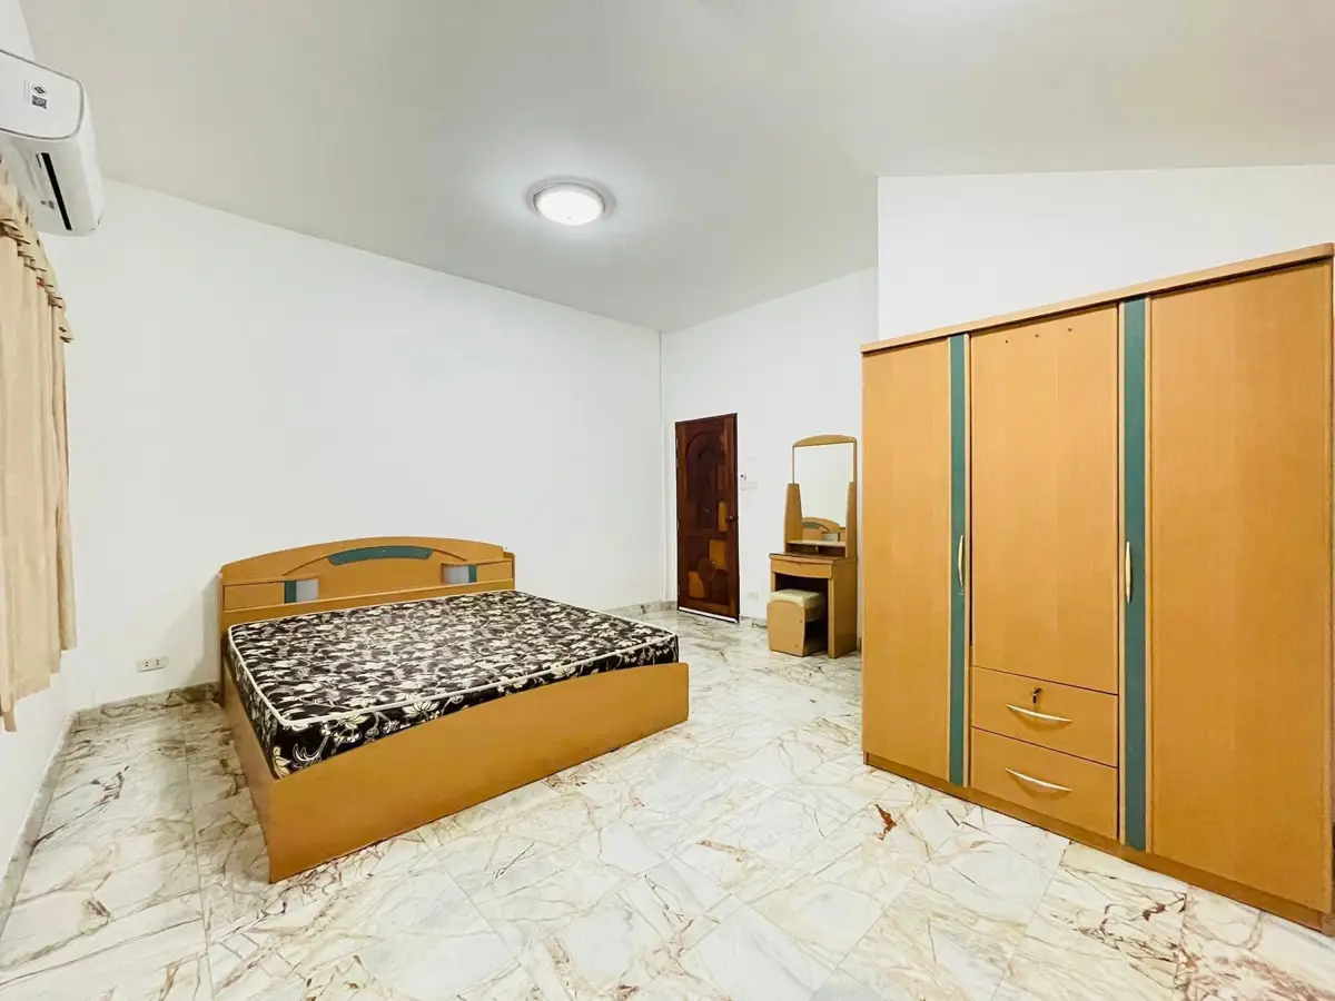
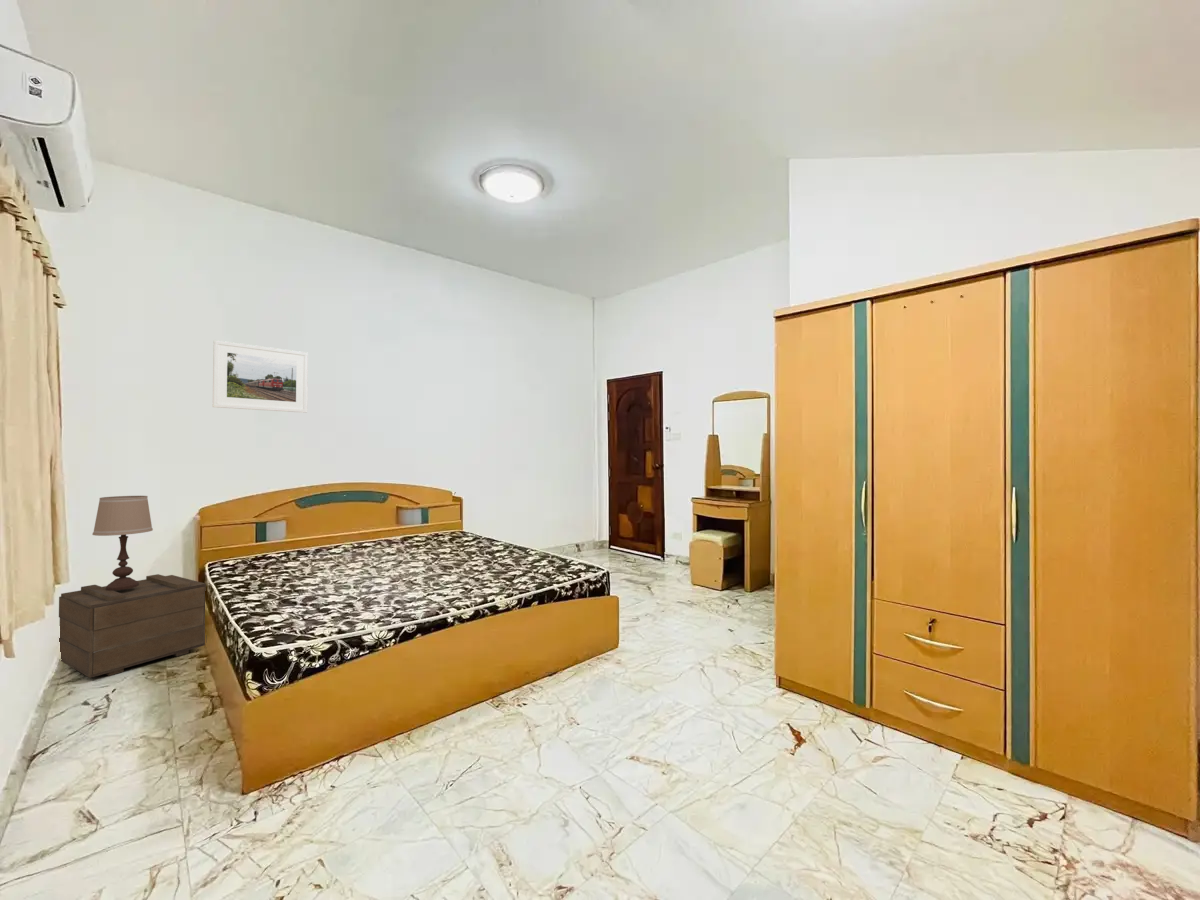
+ table lamp [92,495,154,590]
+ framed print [212,339,309,414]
+ wooden crate [58,573,207,679]
